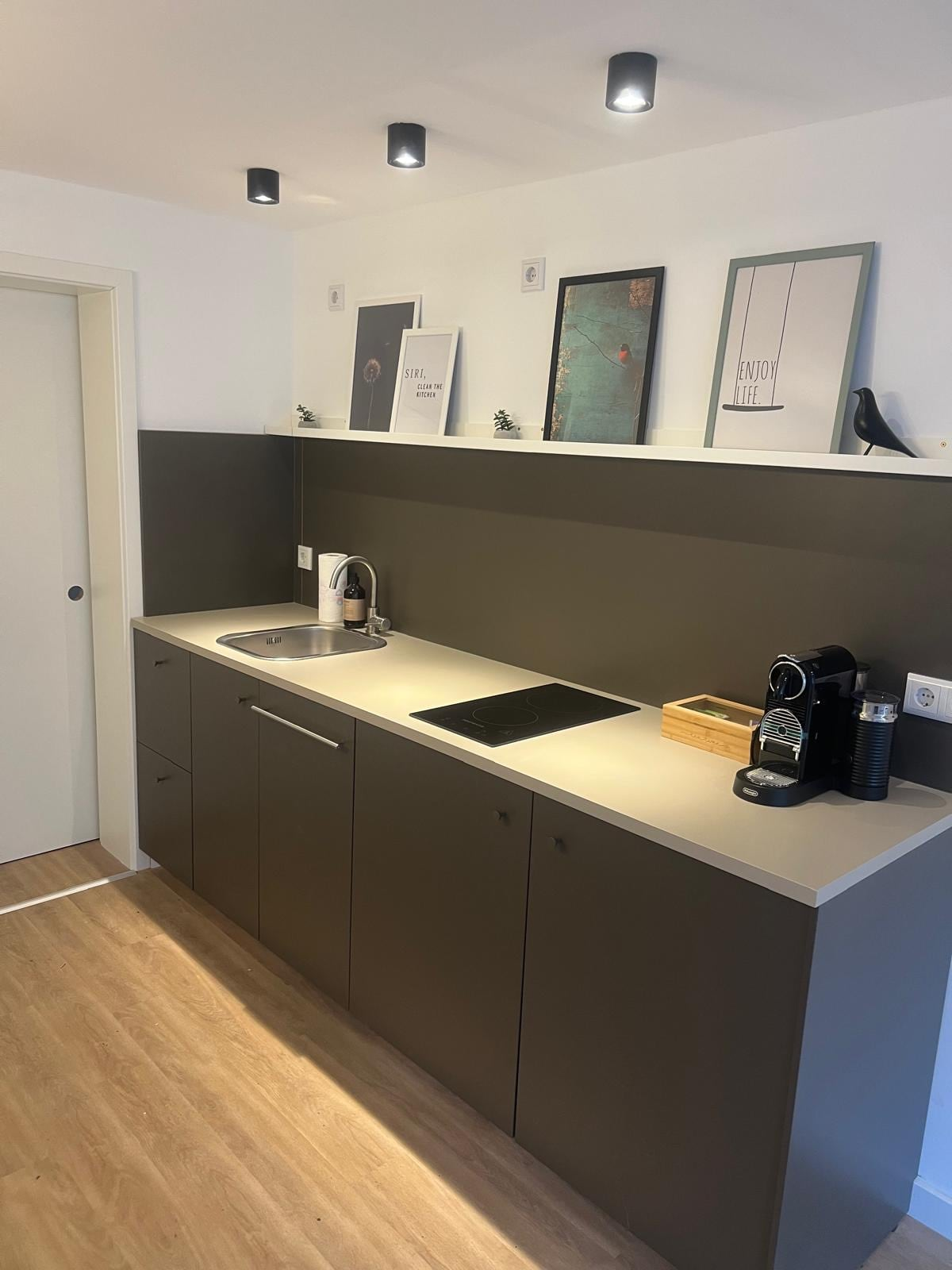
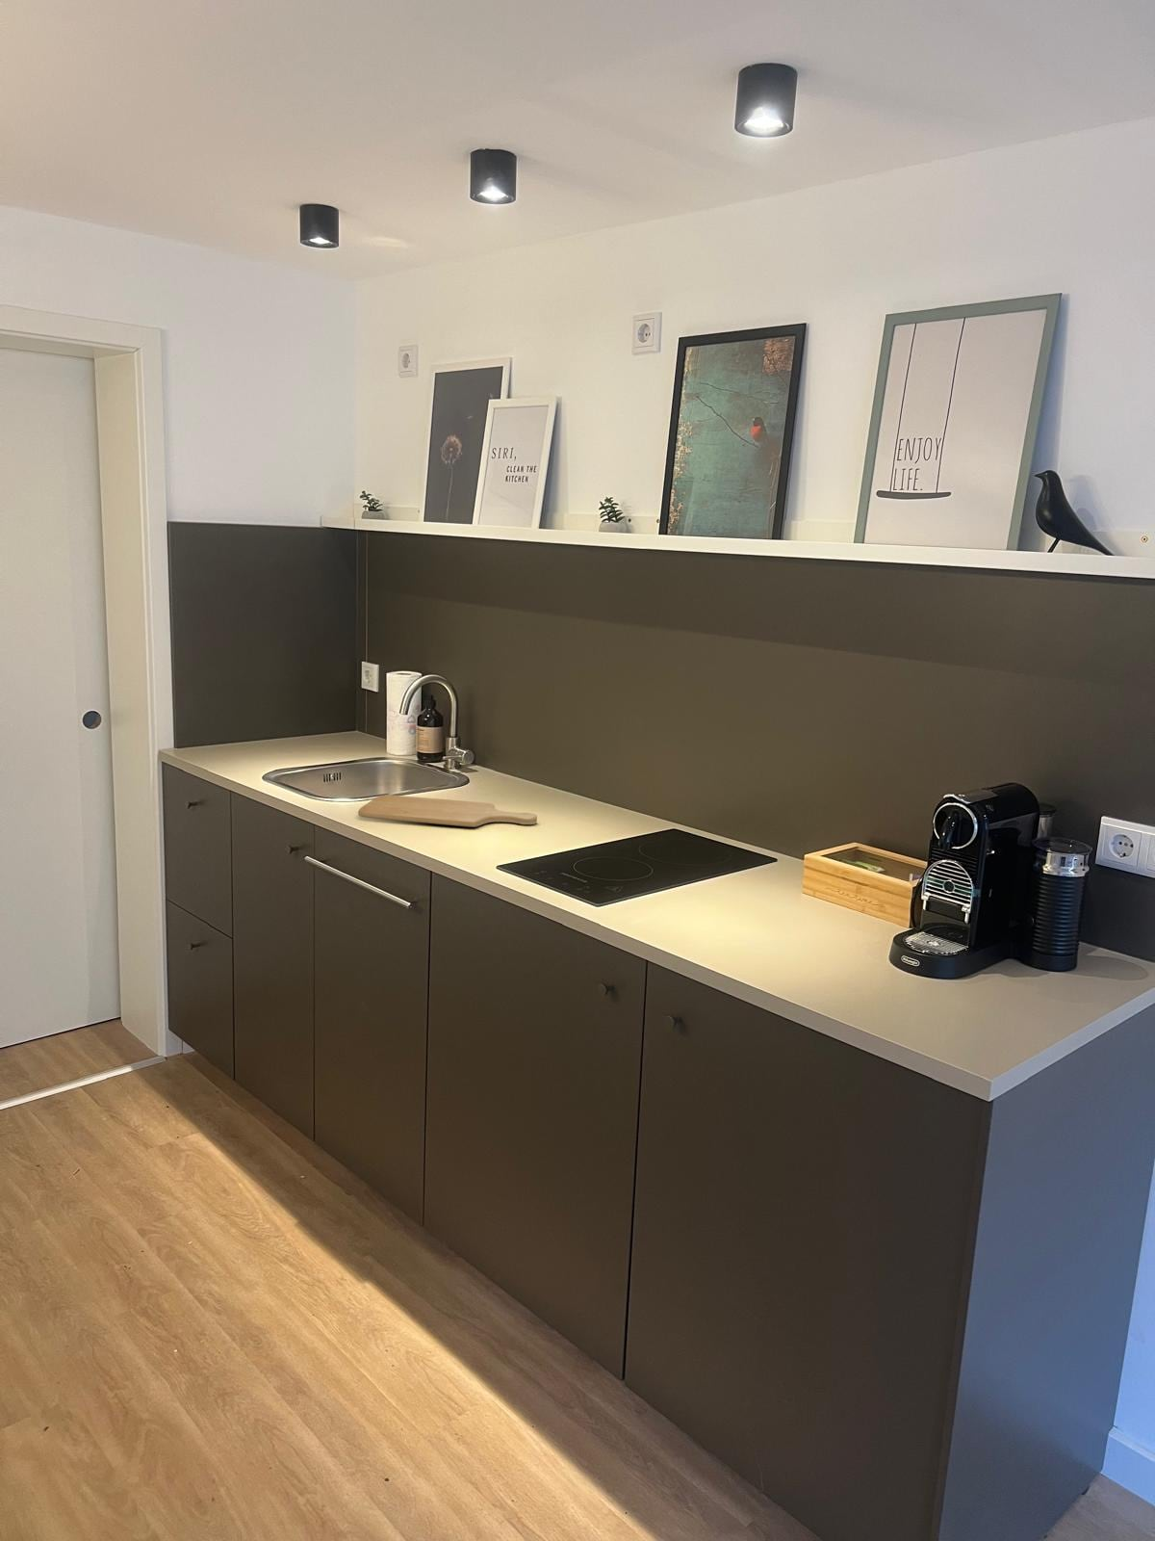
+ chopping board [357,795,537,828]
